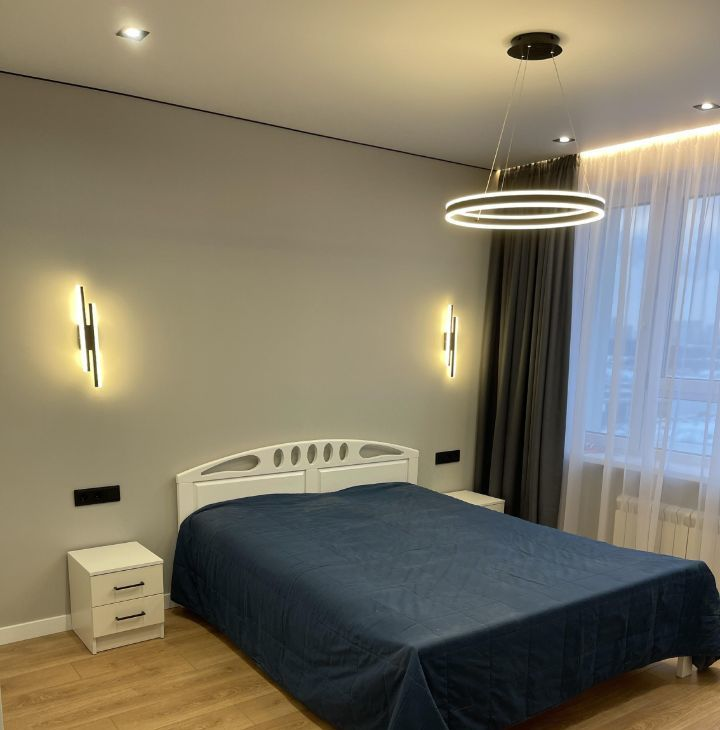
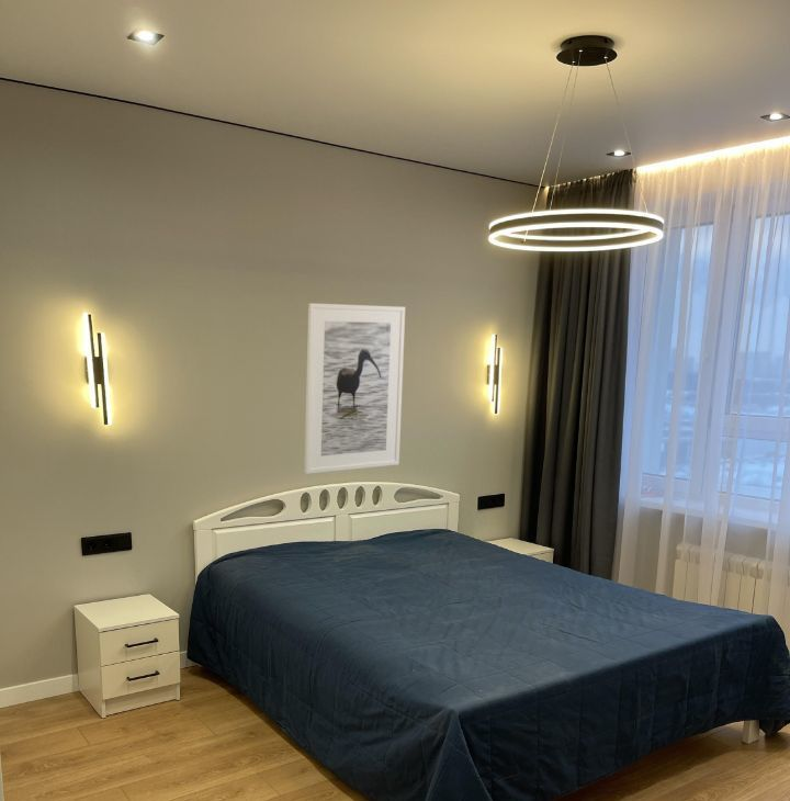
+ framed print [303,302,406,475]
